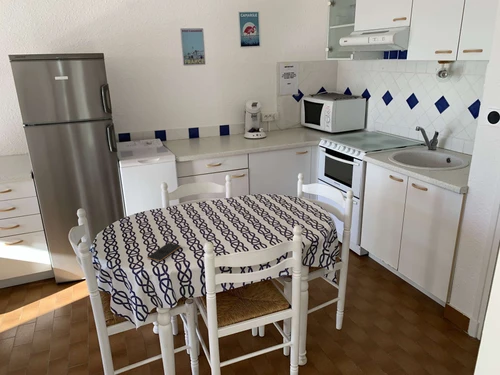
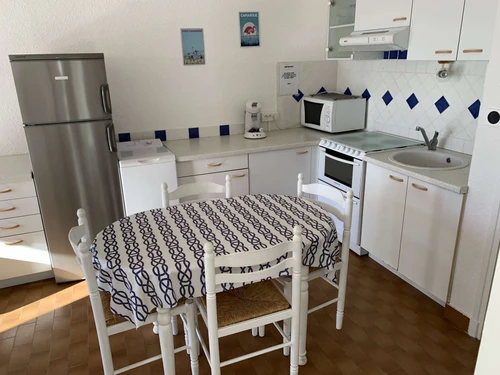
- smartphone [146,242,182,262]
